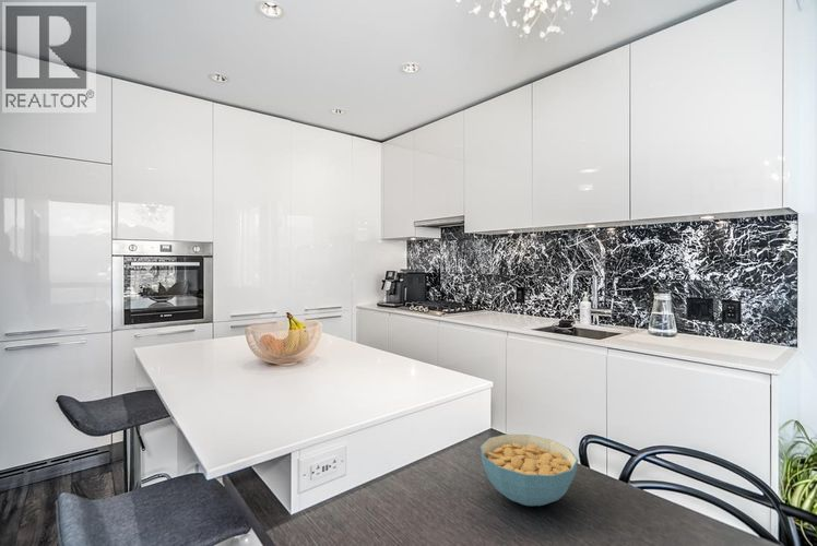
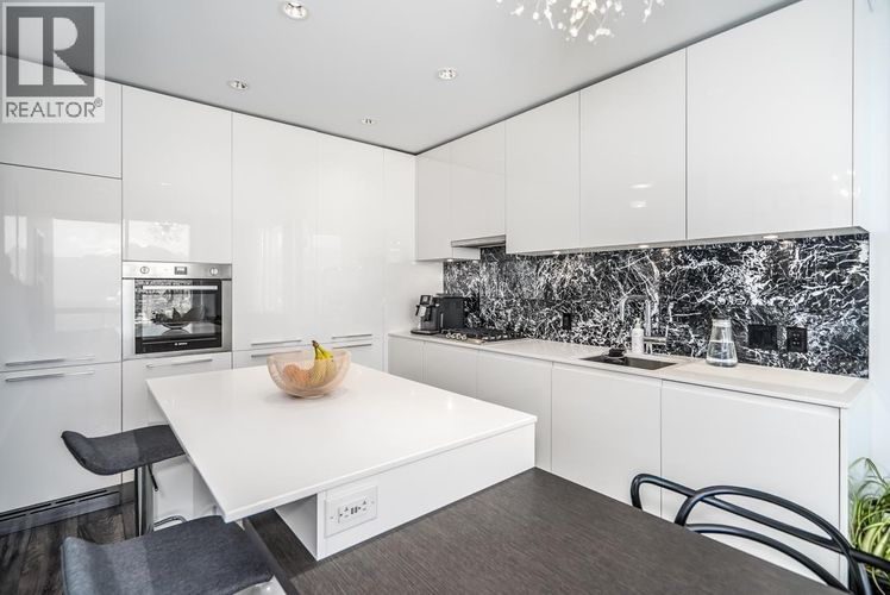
- cereal bowl [479,434,579,507]
